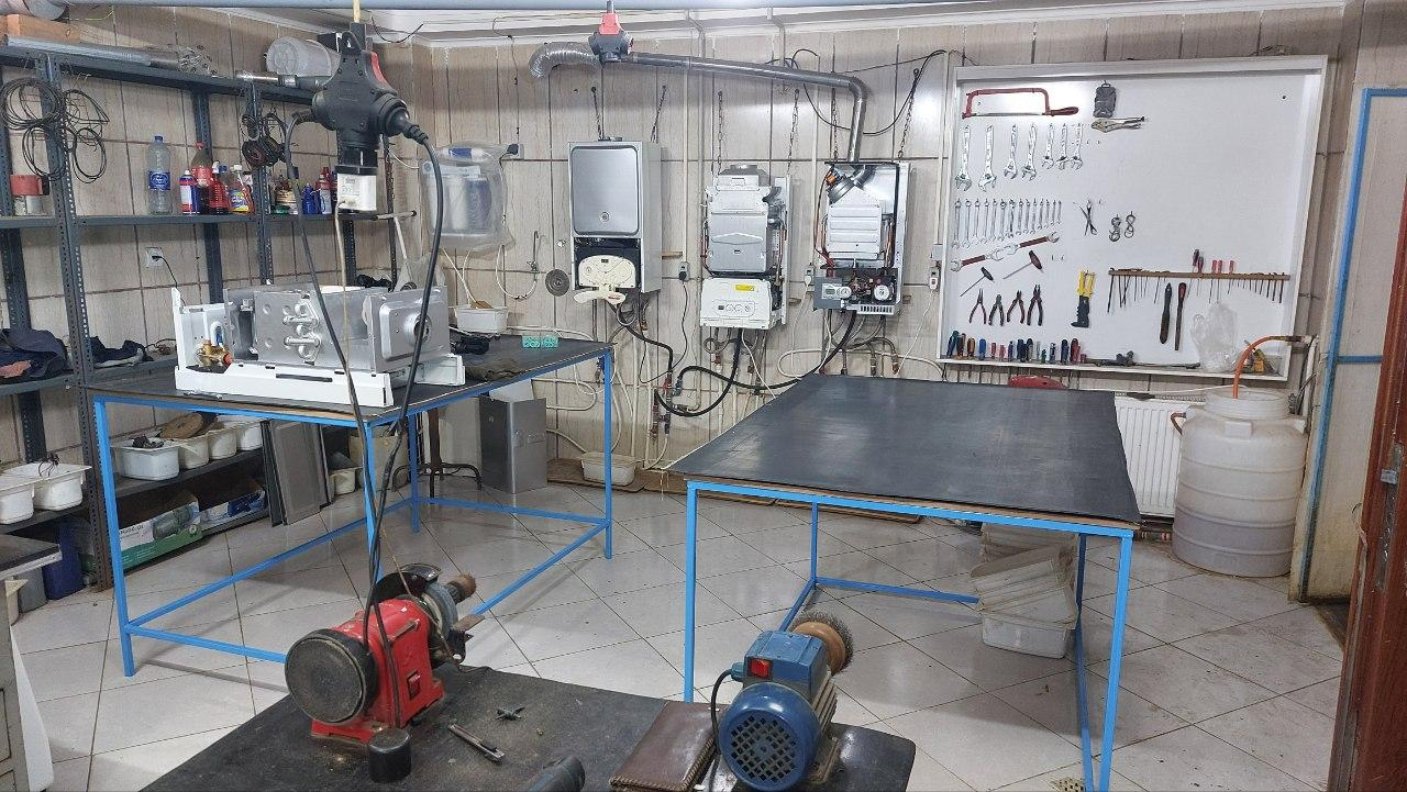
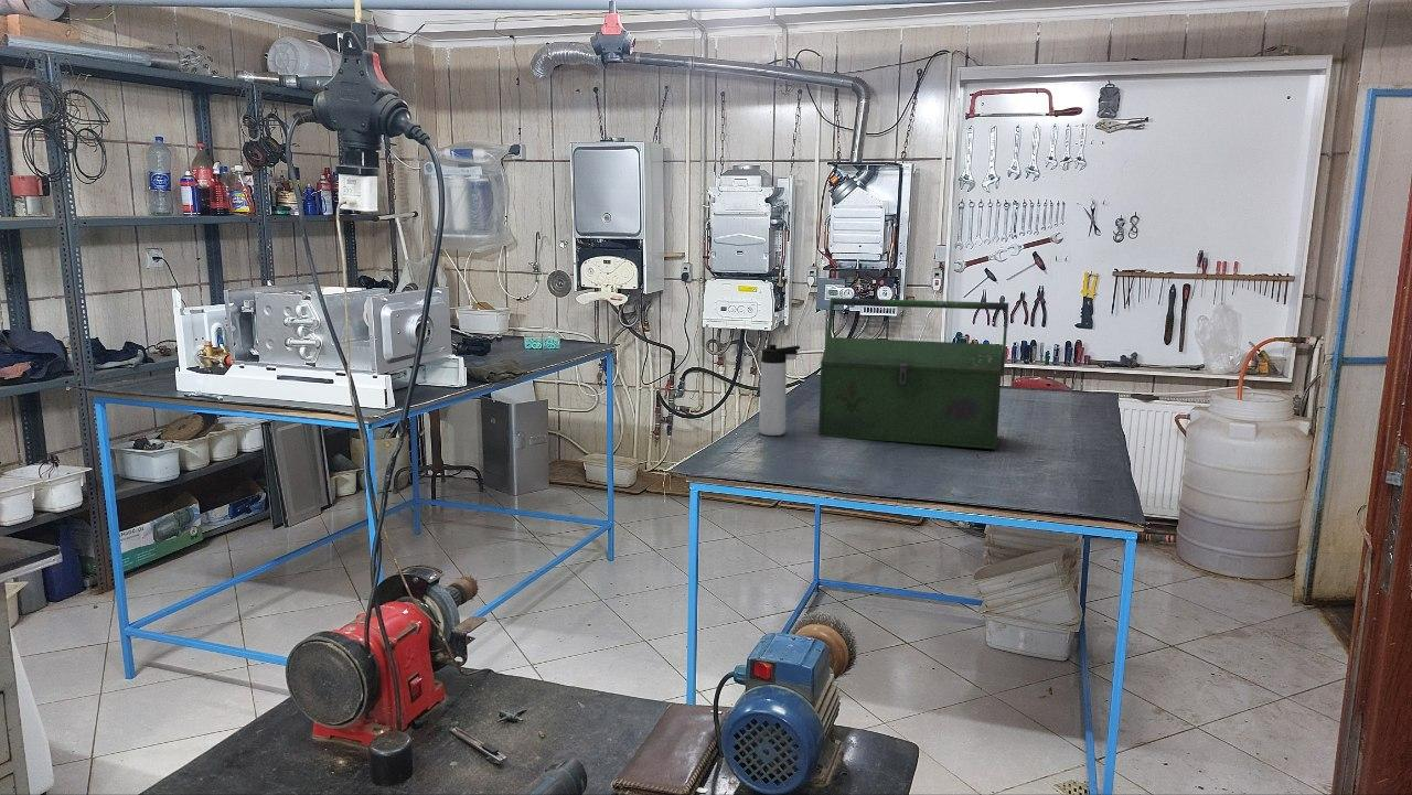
+ thermos bottle [758,344,801,437]
+ tool box [817,297,1009,450]
